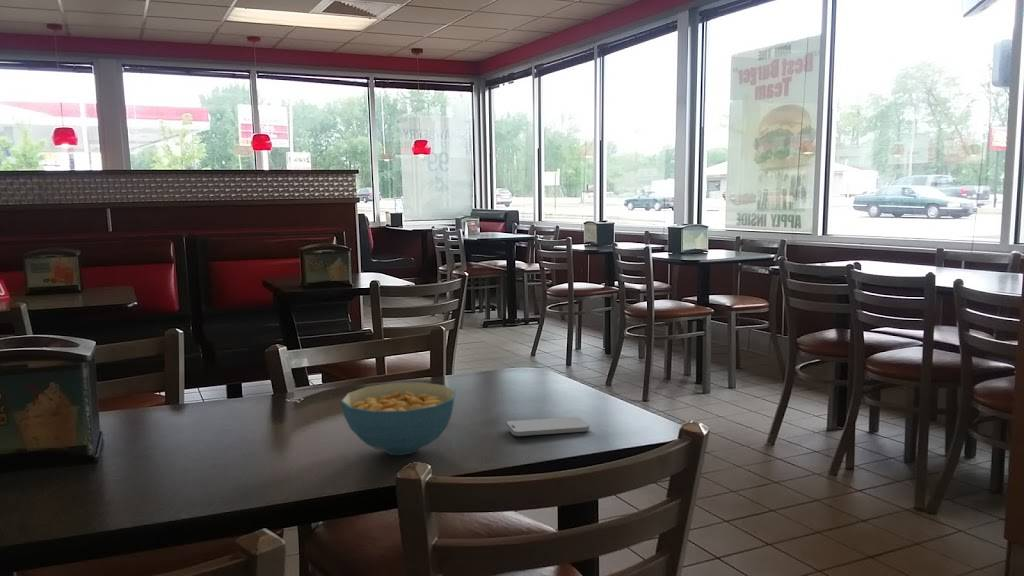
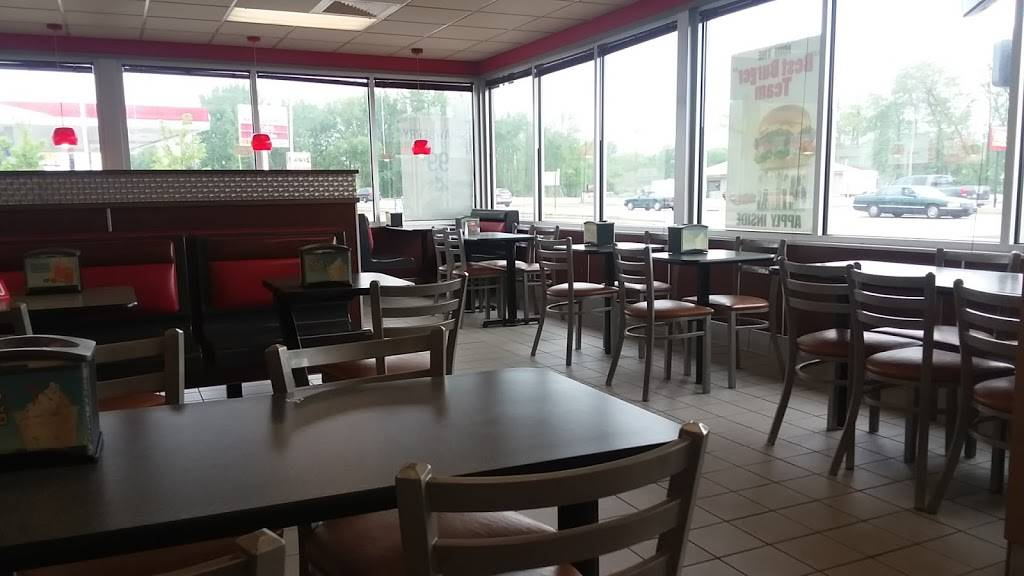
- smartphone [505,416,590,437]
- cereal bowl [340,381,456,456]
